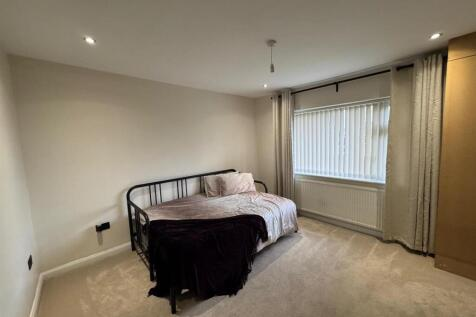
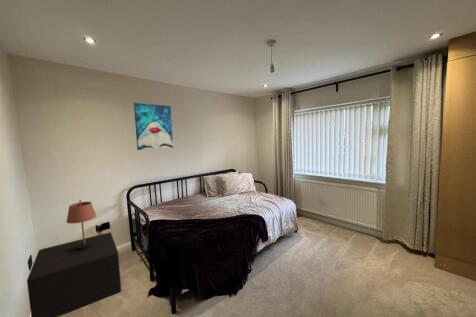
+ nightstand [26,231,122,317]
+ table lamp [66,199,97,255]
+ wall art [133,102,174,151]
